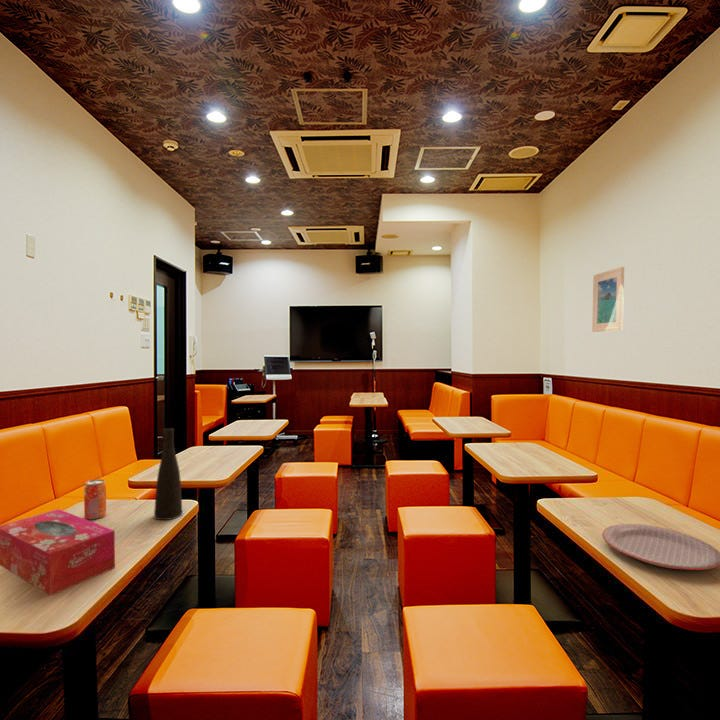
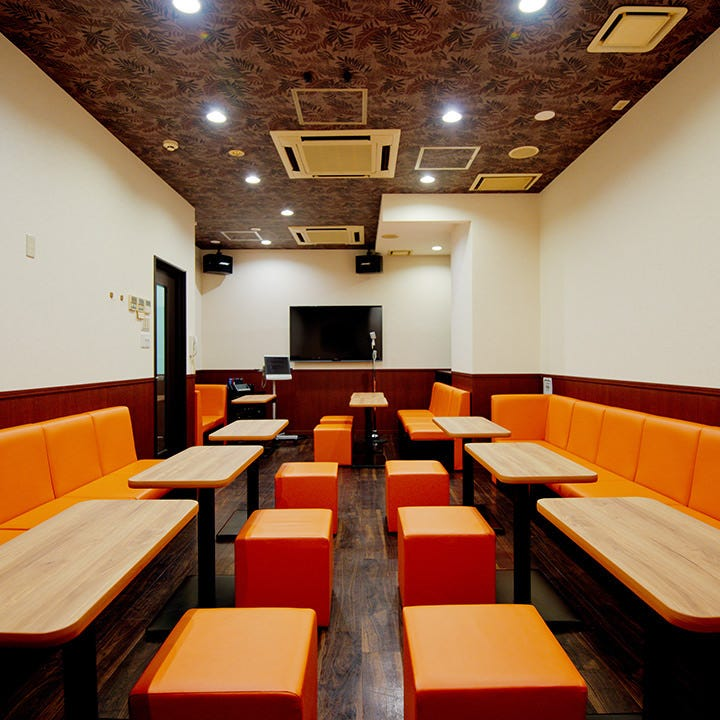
- vase [153,427,184,521]
- plate [601,523,720,571]
- tissue box [0,508,116,596]
- beverage can [83,478,107,520]
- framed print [591,266,625,333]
